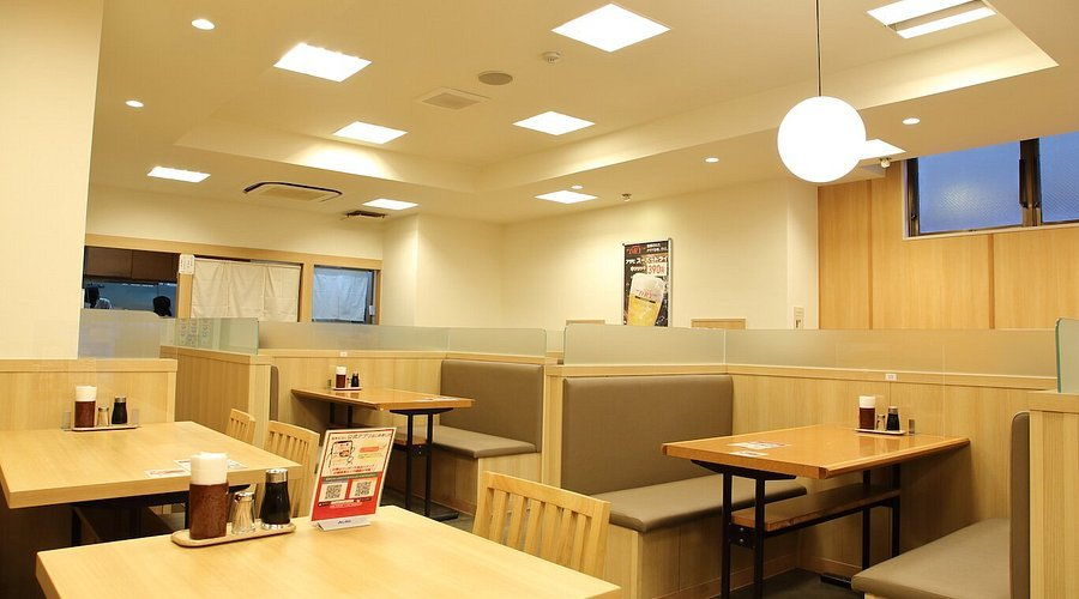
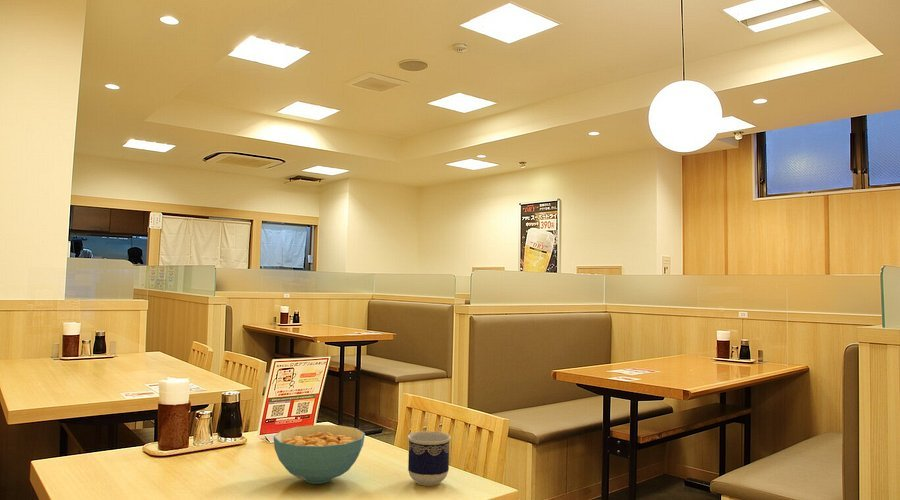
+ cereal bowl [273,424,366,485]
+ cup [407,430,452,487]
